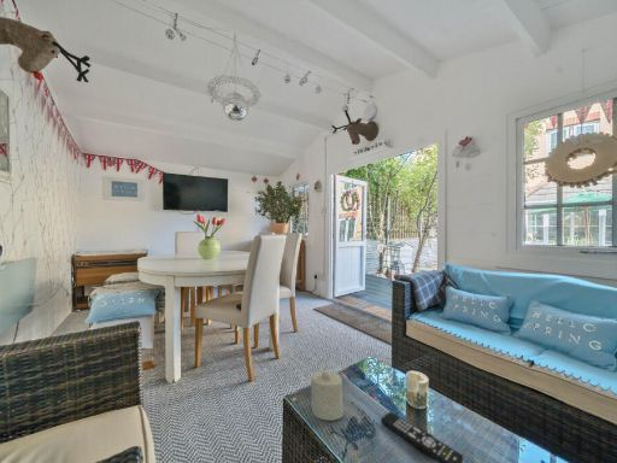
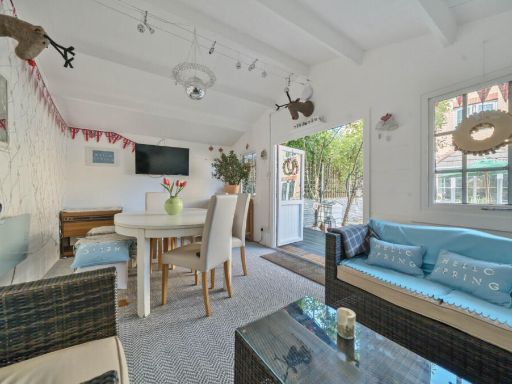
- remote control [381,411,464,463]
- candle [310,369,345,422]
